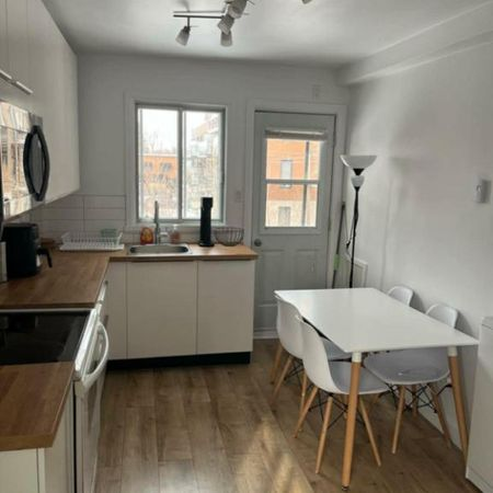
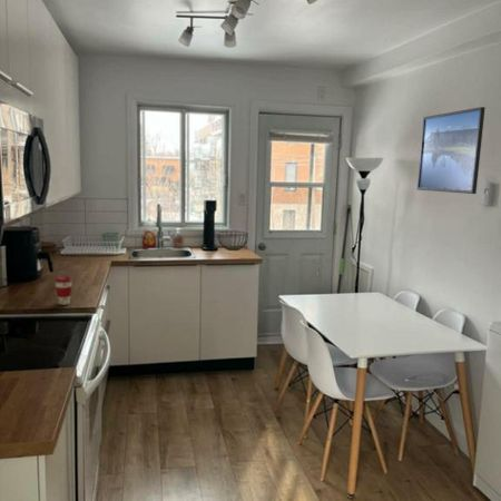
+ coffee cup [53,275,73,306]
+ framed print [416,106,487,195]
